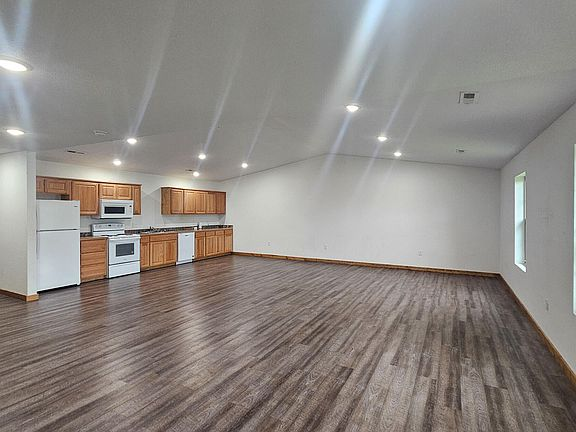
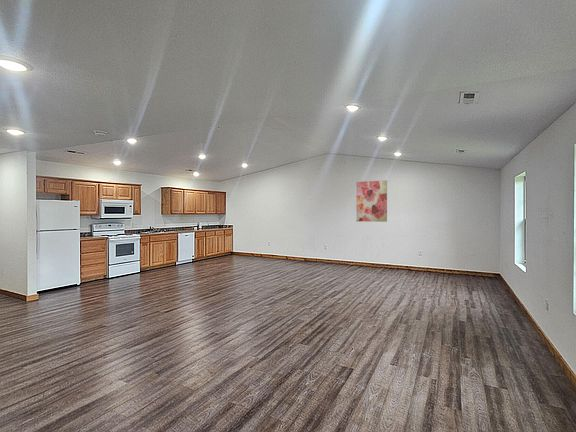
+ wall art [355,180,388,223]
